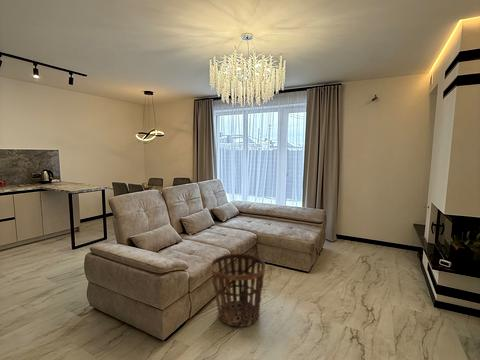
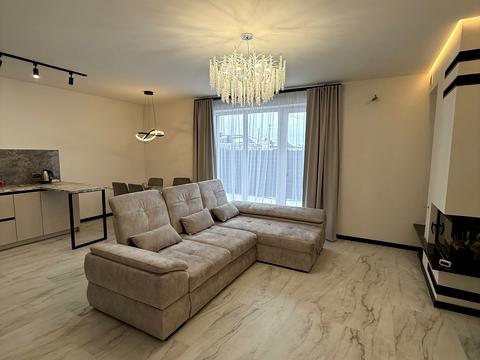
- basket [210,253,266,328]
